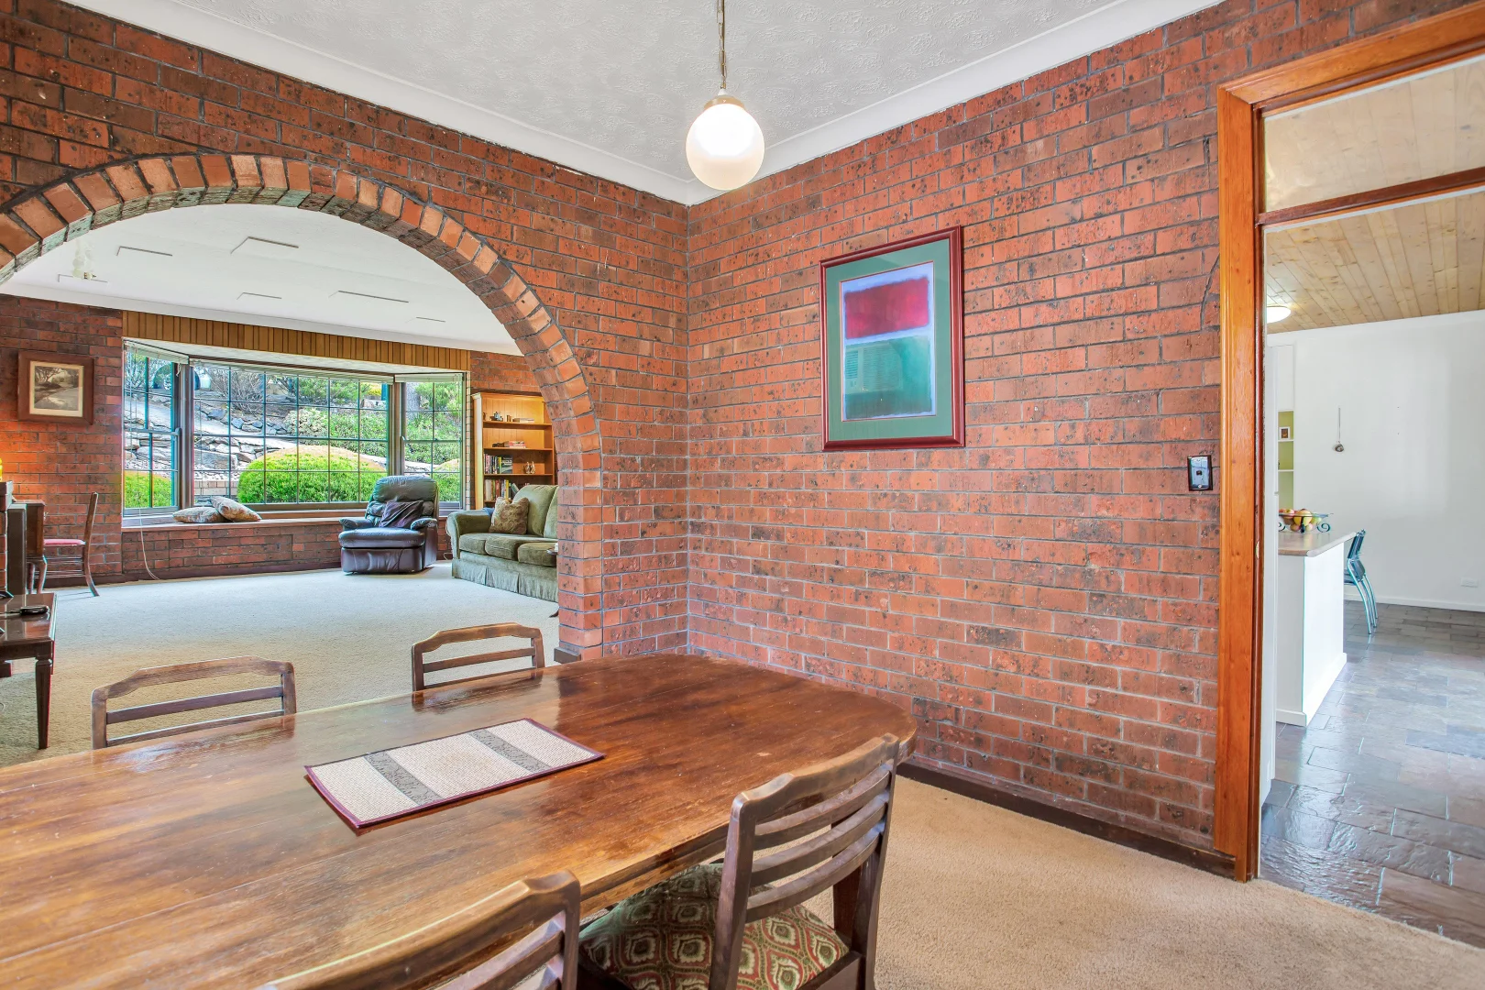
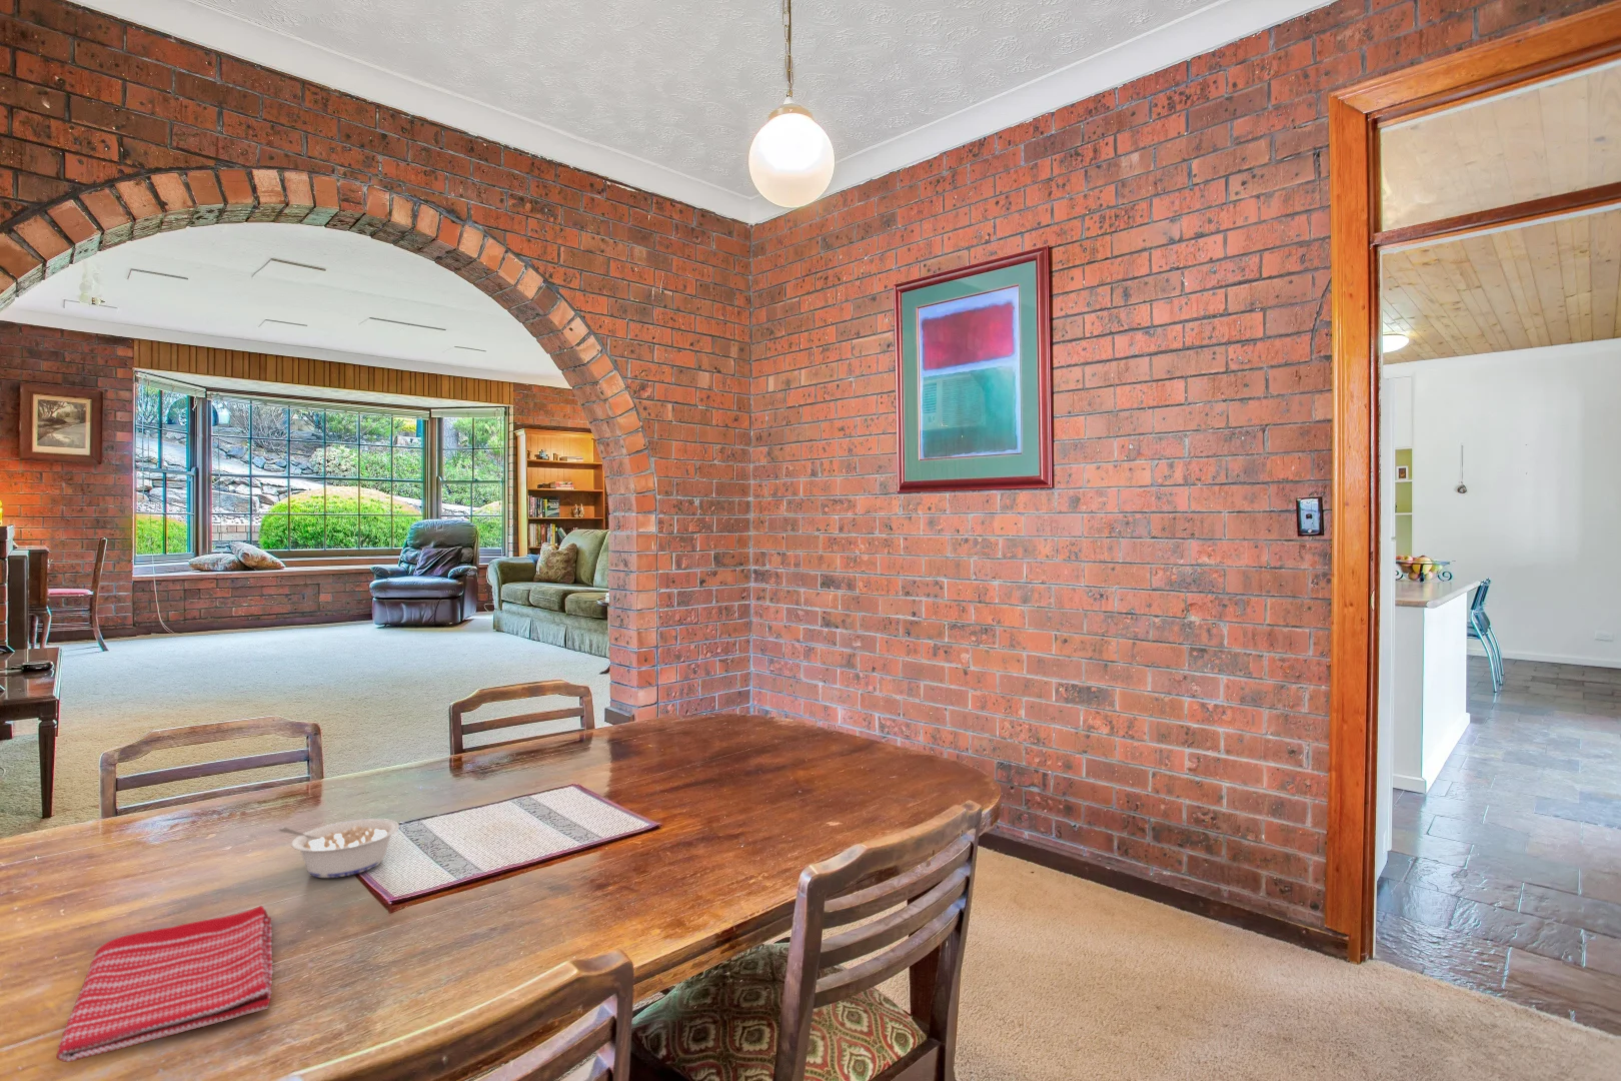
+ dish towel [55,905,274,1063]
+ legume [279,818,400,878]
